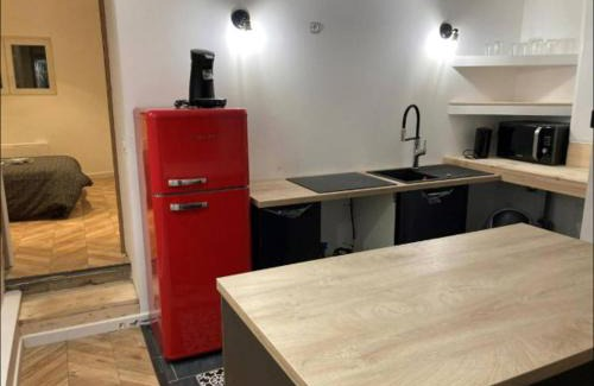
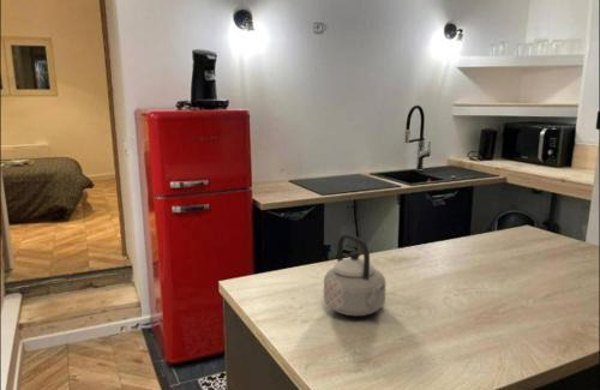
+ teapot [323,233,388,317]
